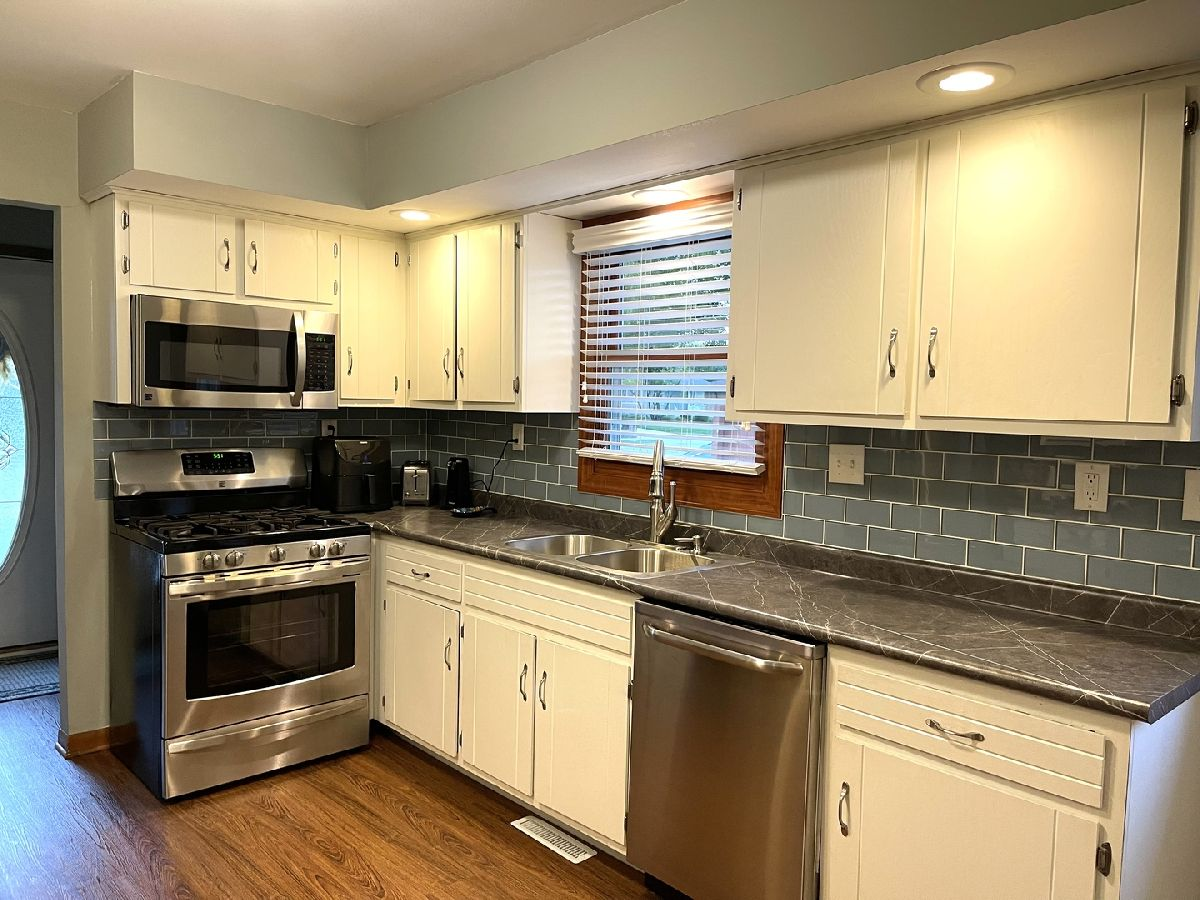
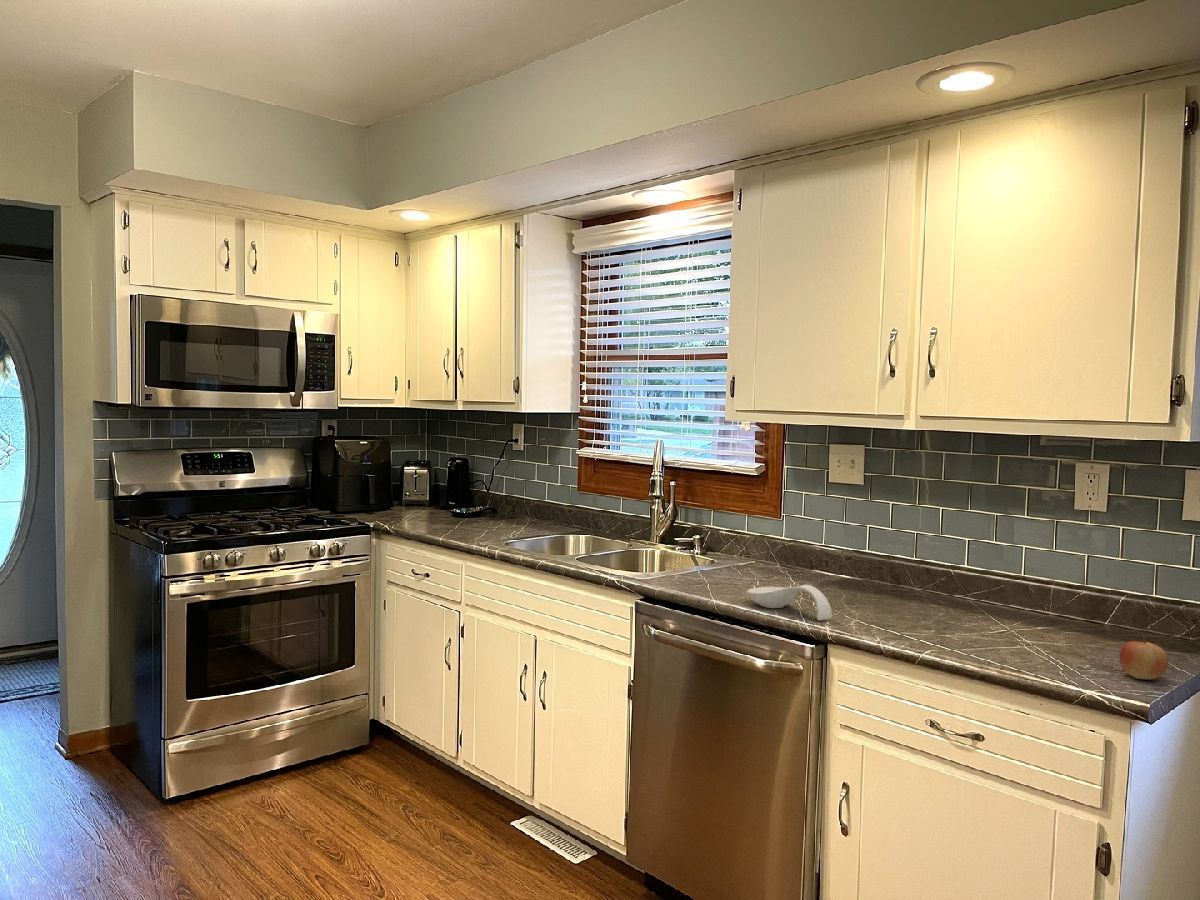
+ apple [1119,636,1169,681]
+ spoon rest [746,584,833,621]
